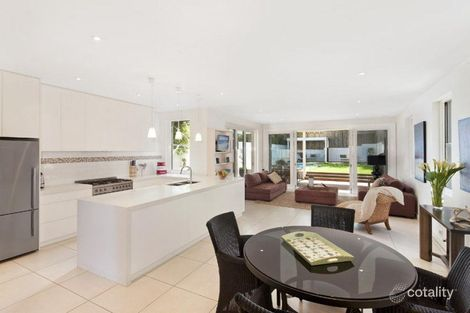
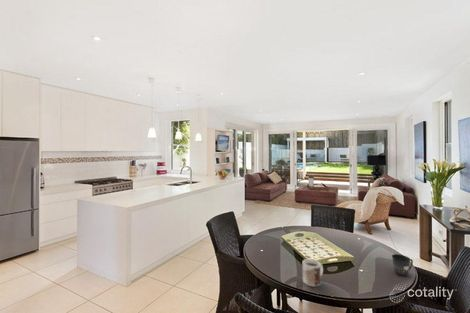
+ mug [302,258,324,287]
+ mug [391,253,414,277]
